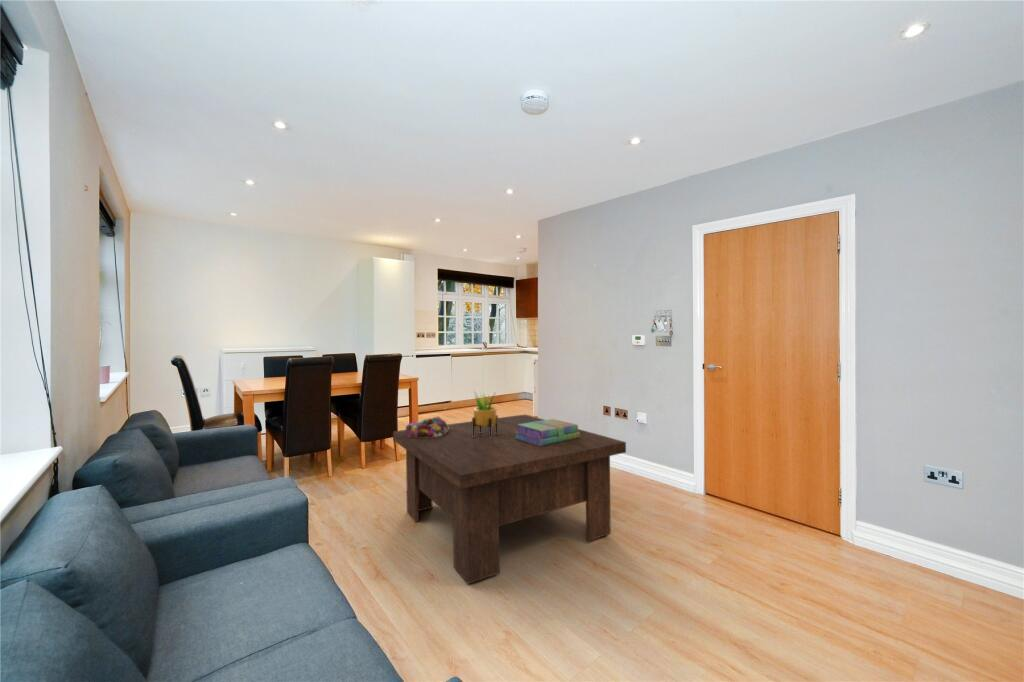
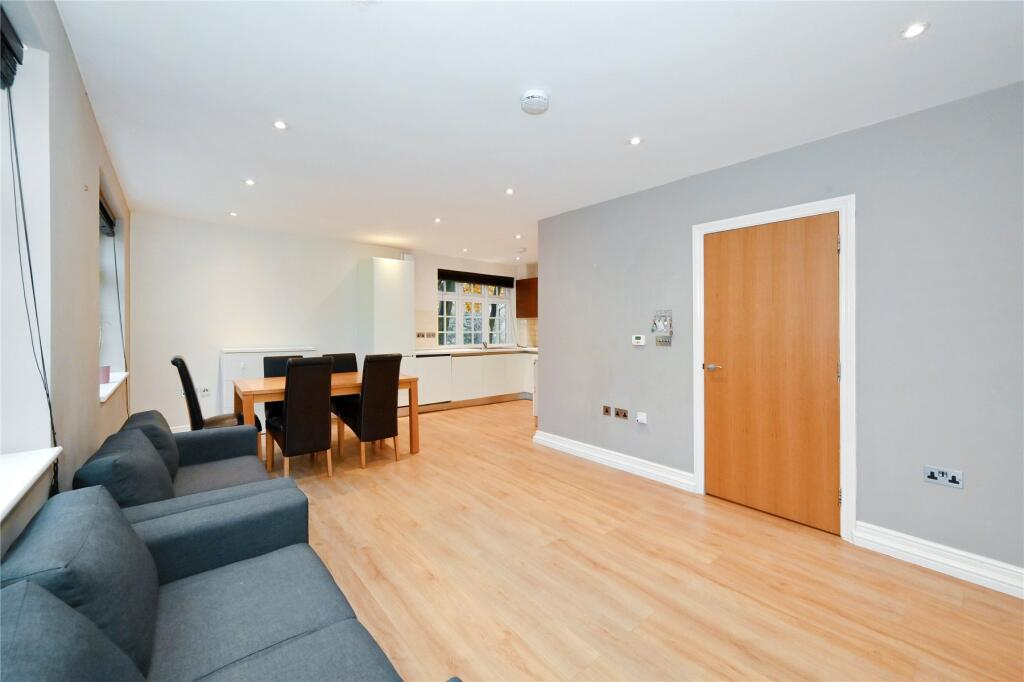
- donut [405,415,449,438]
- potted plant [471,390,499,439]
- stack of books [515,418,580,446]
- coffee table [392,413,627,585]
